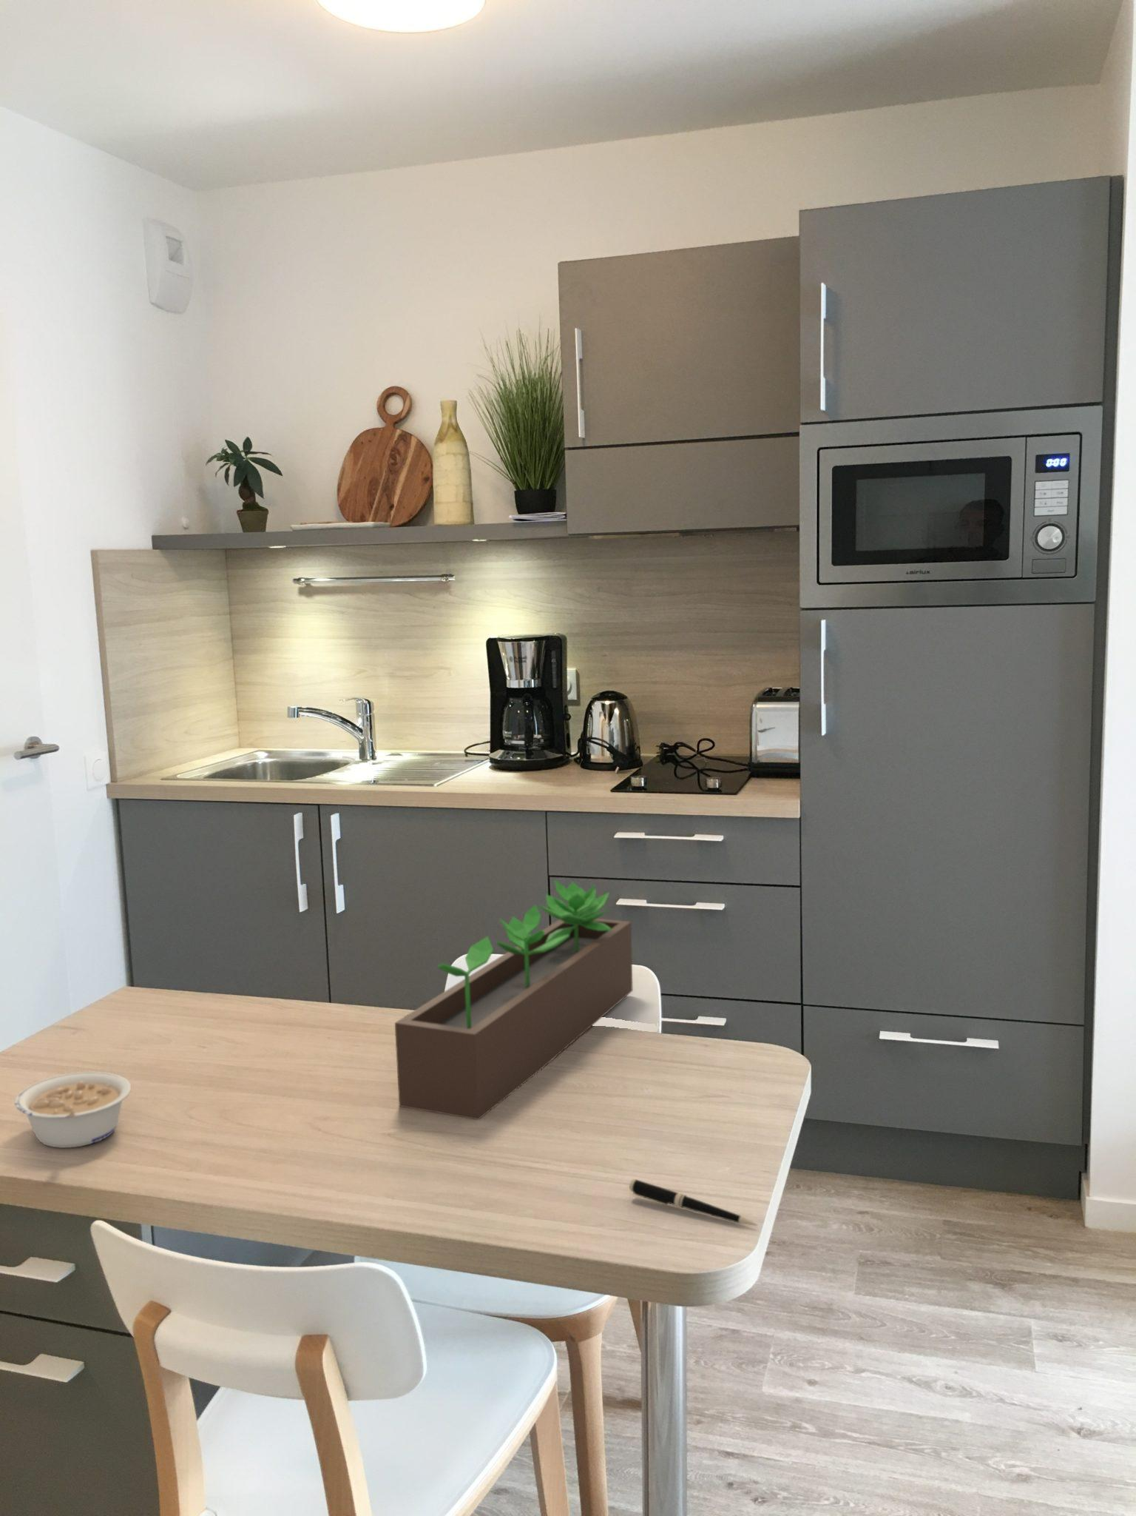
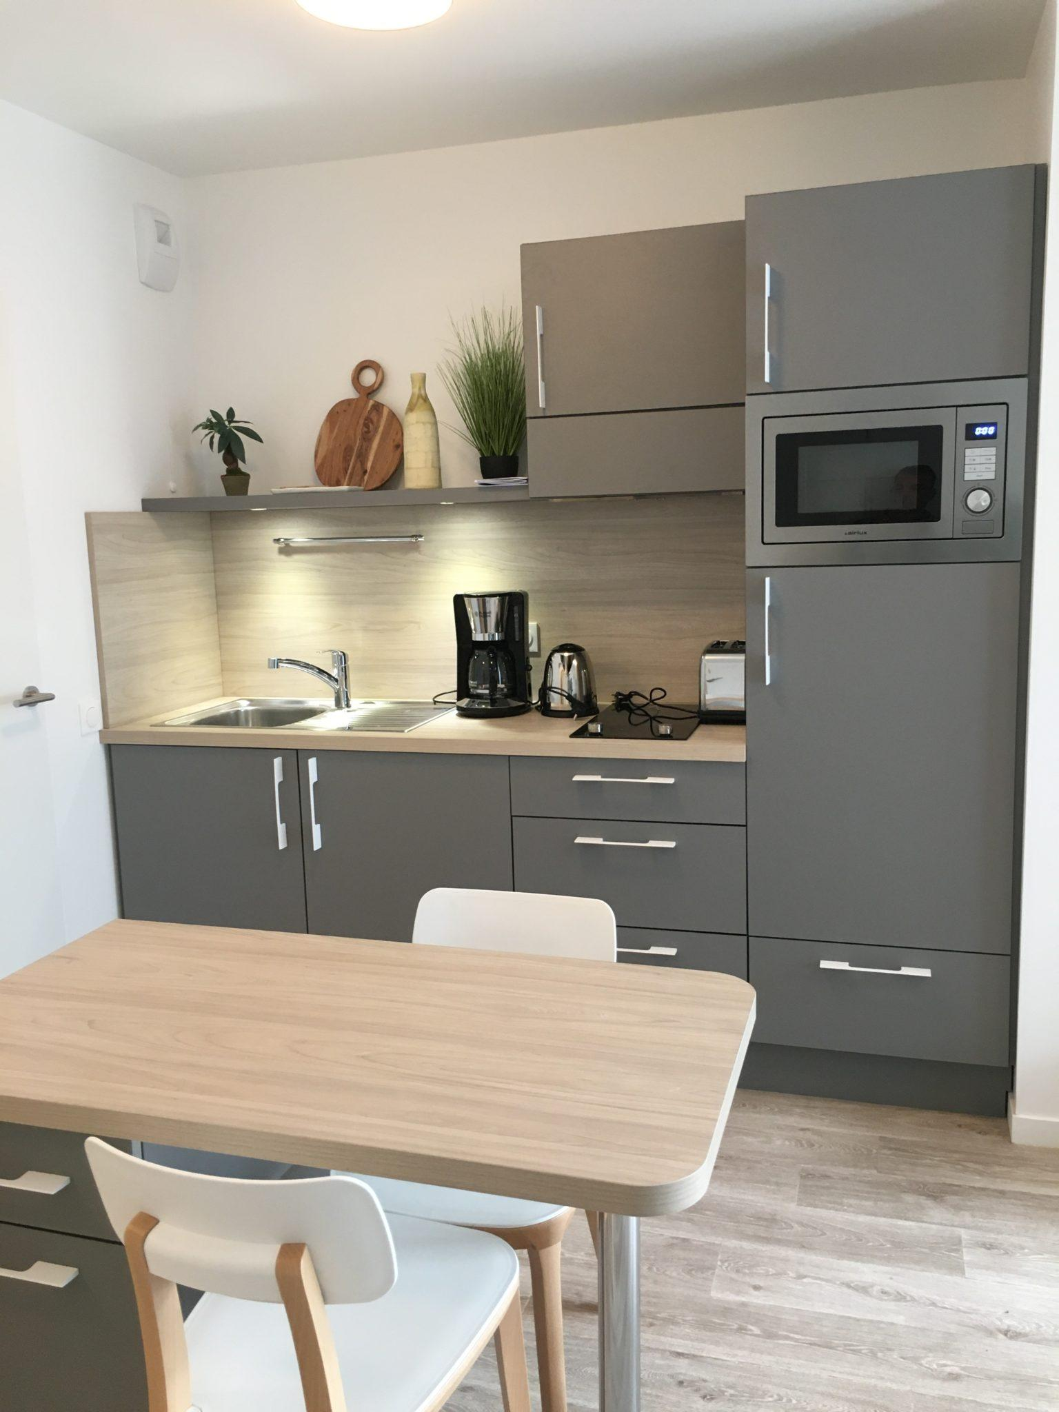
- pen [629,1178,760,1227]
- succulent planter [394,880,634,1121]
- legume [14,1071,131,1148]
